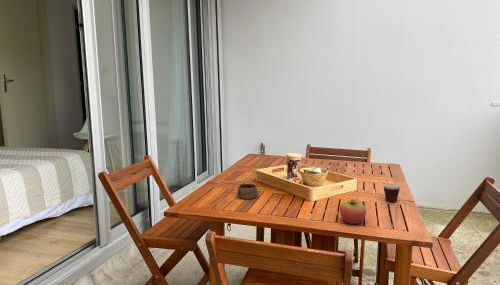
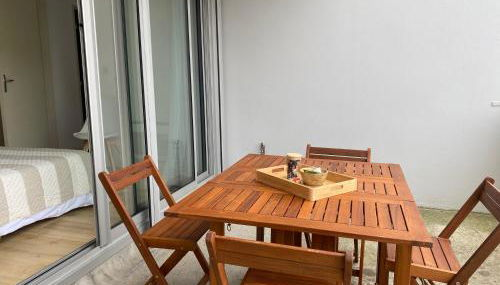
- cup [236,182,259,200]
- cup [380,169,401,203]
- fruit [339,198,367,225]
